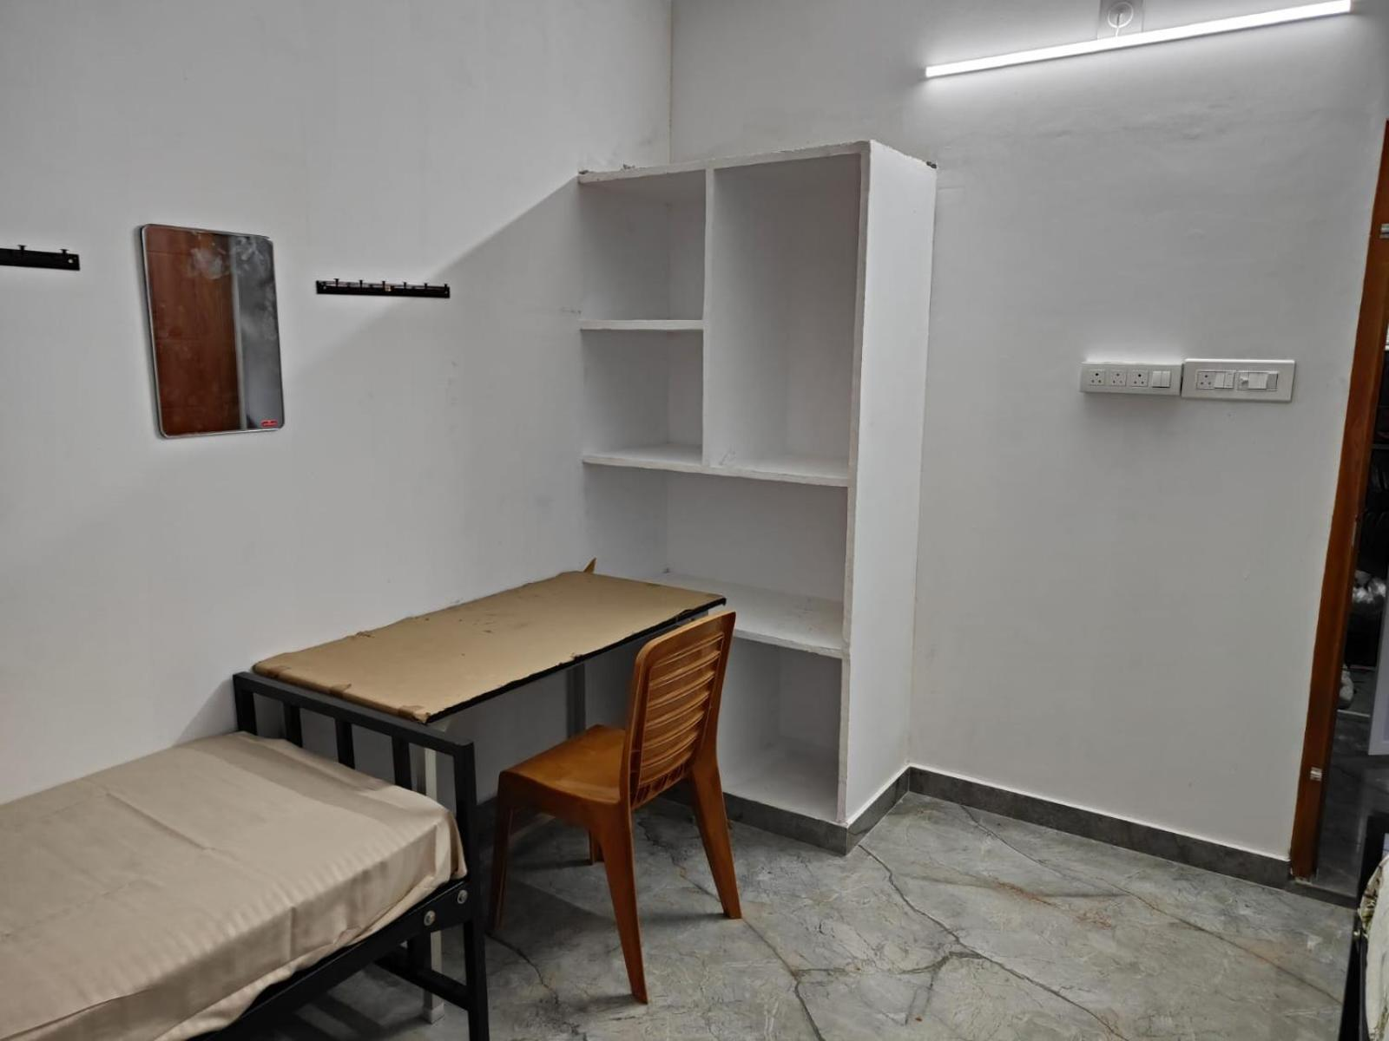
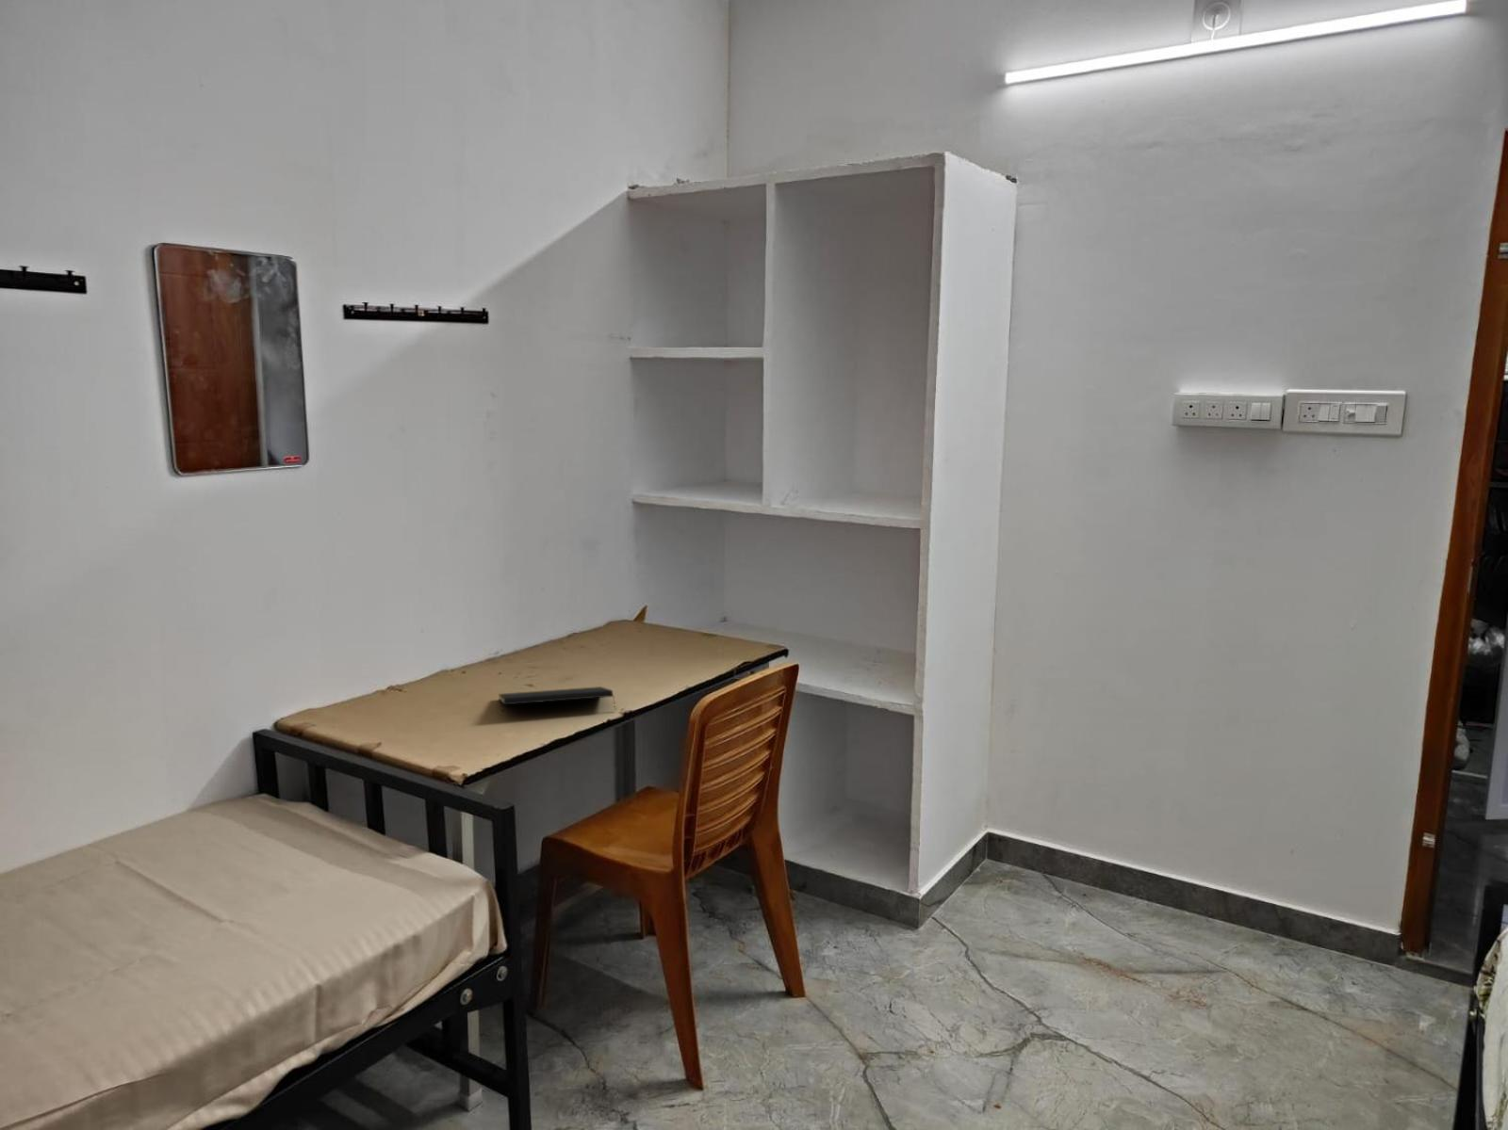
+ notepad [498,686,617,712]
